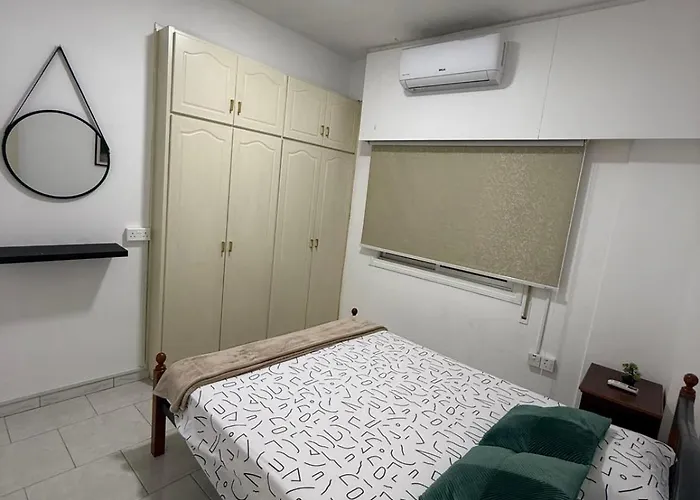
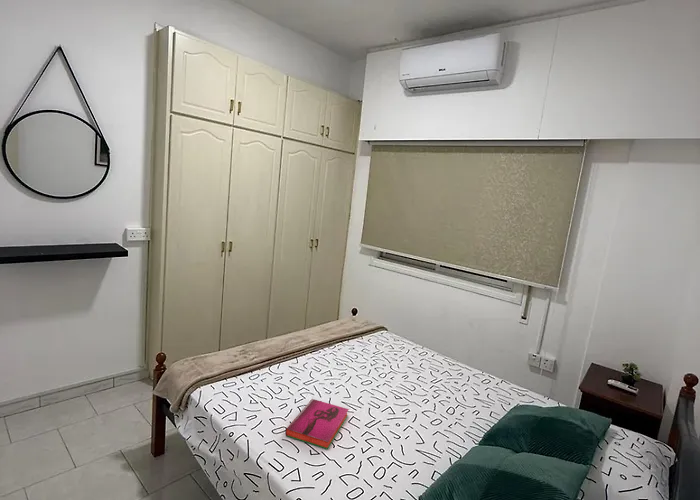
+ hardback book [284,398,350,450]
